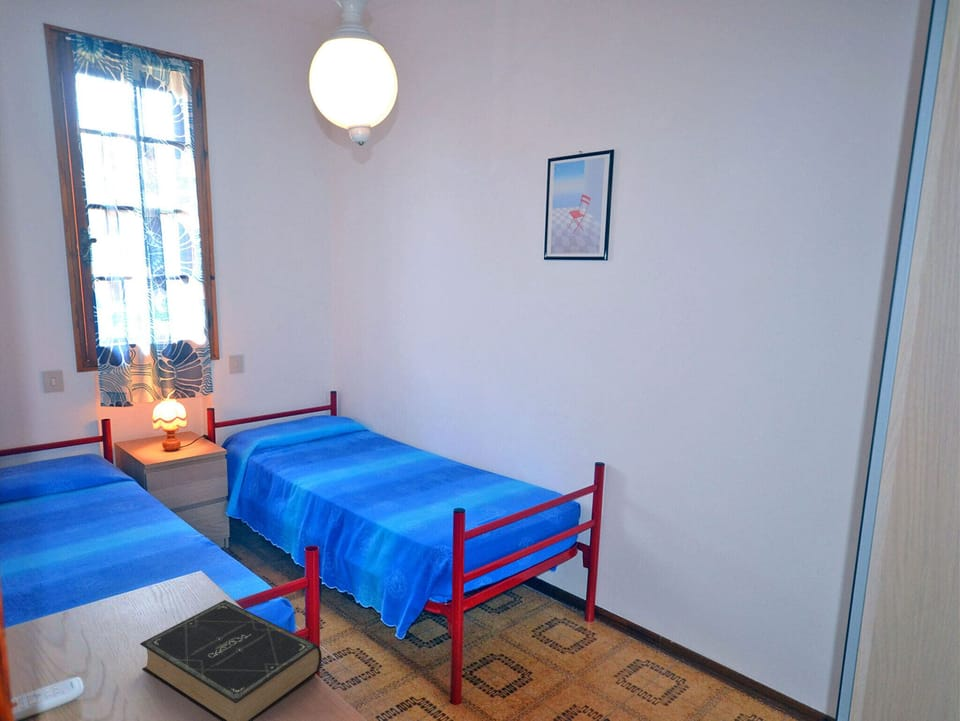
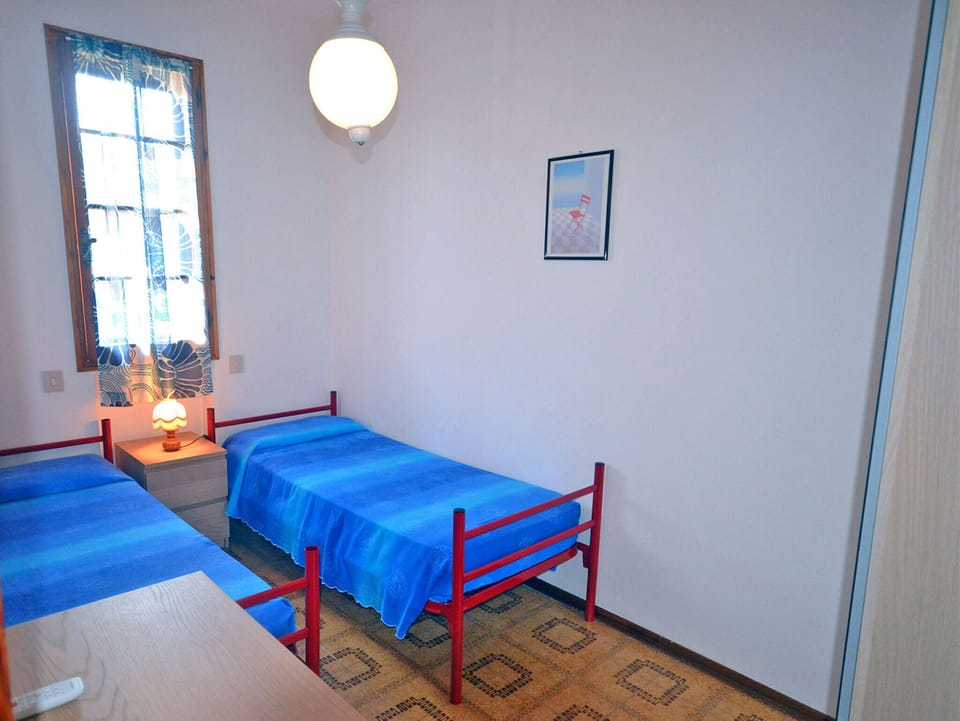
- book [139,599,323,721]
